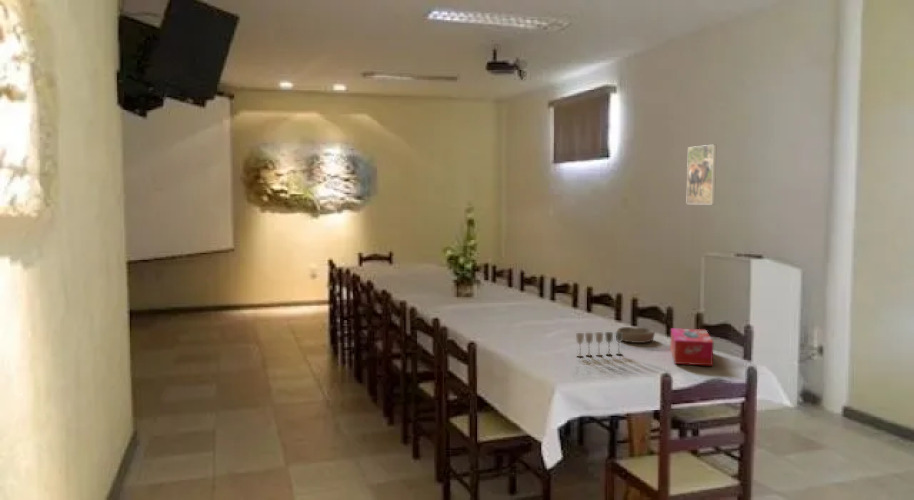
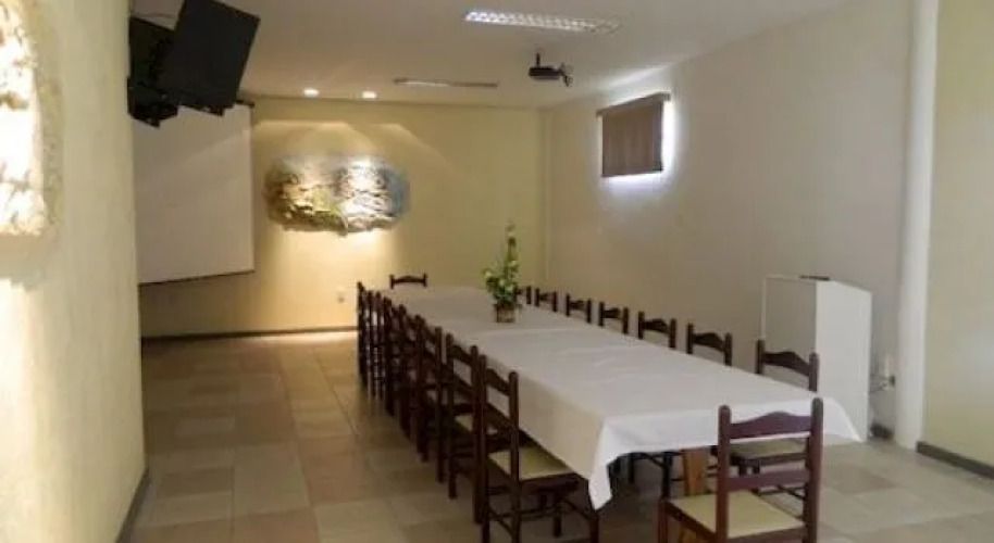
- bowl [616,326,656,344]
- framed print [685,144,717,205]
- tissue box [669,327,714,367]
- wine glass [575,331,623,358]
